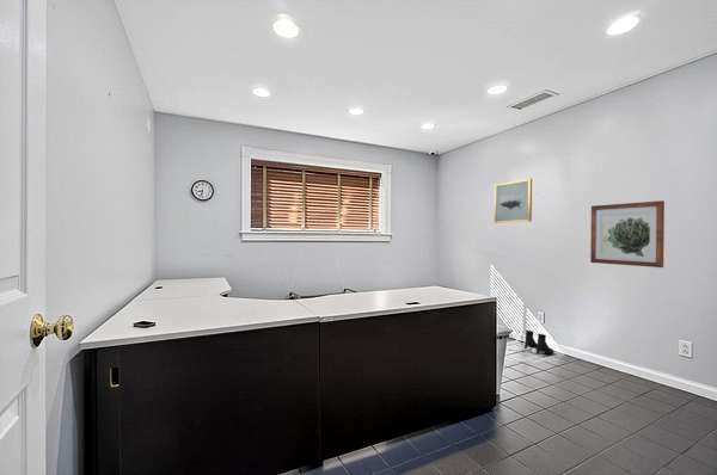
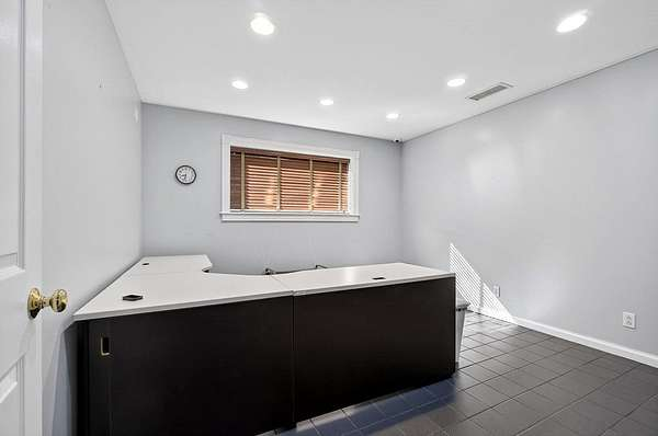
- boots [523,329,554,356]
- wall art [494,178,533,224]
- wall art [589,199,666,269]
